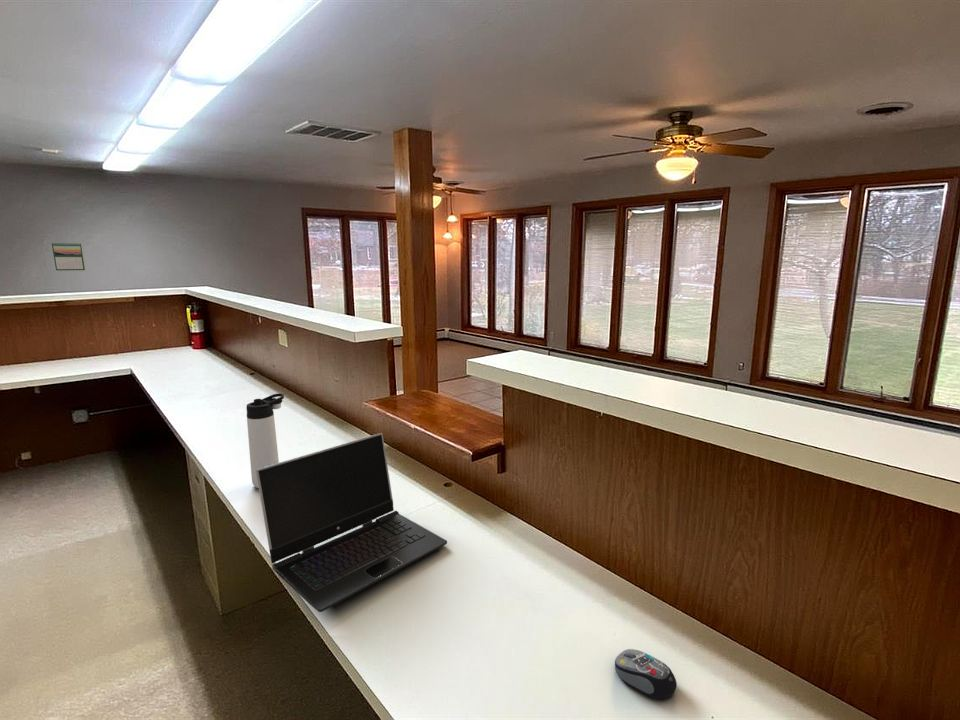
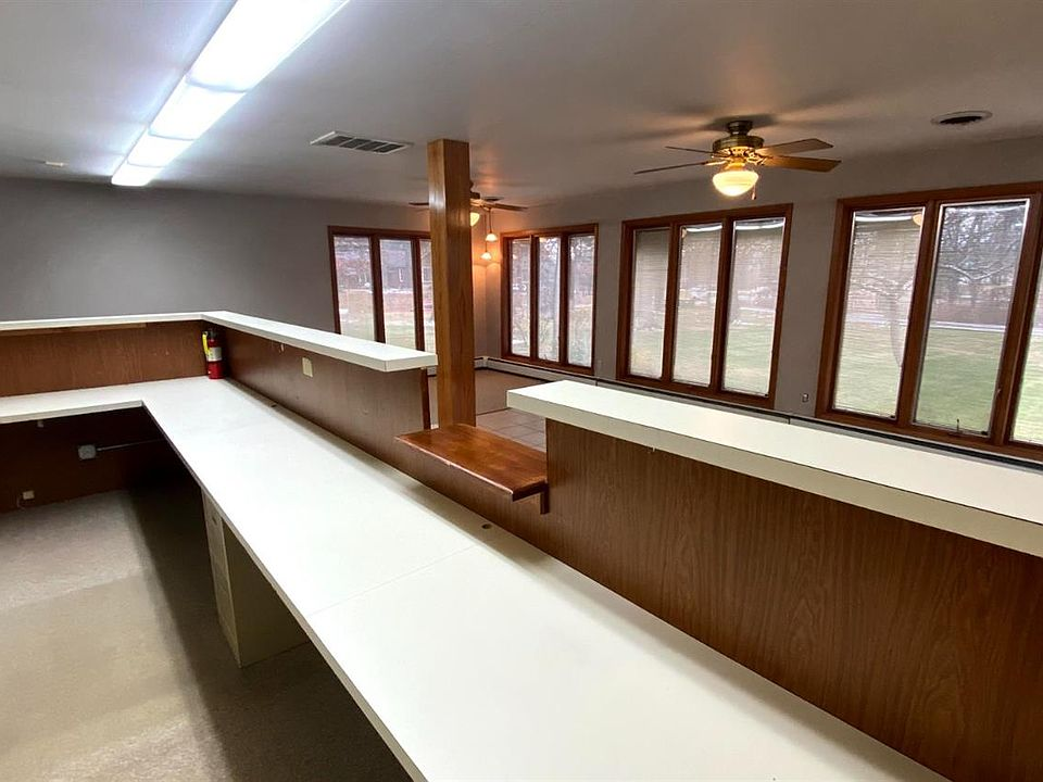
- thermos bottle [245,392,285,489]
- calendar [51,242,86,271]
- computer mouse [614,648,678,702]
- laptop computer [256,432,448,613]
